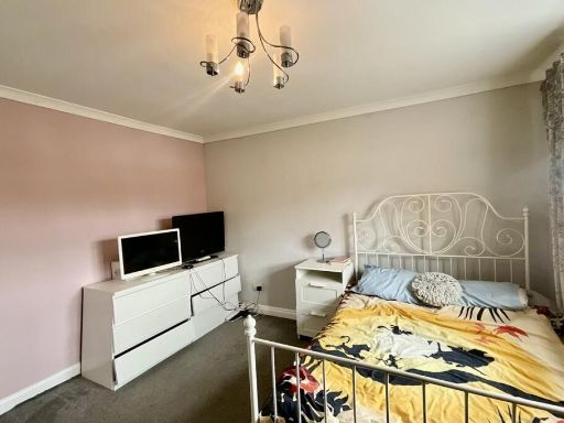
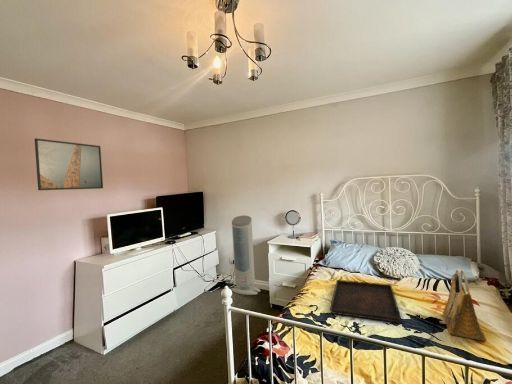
+ grocery bag [442,268,488,342]
+ serving tray [329,279,402,324]
+ air purifier [230,214,261,296]
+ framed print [34,137,104,191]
